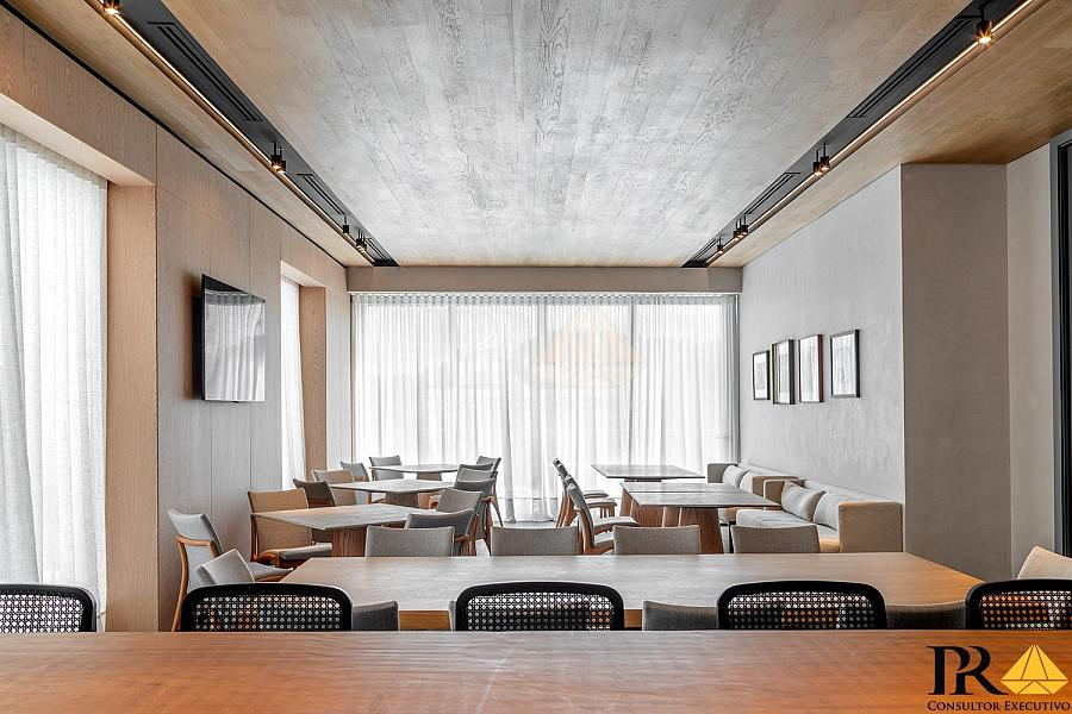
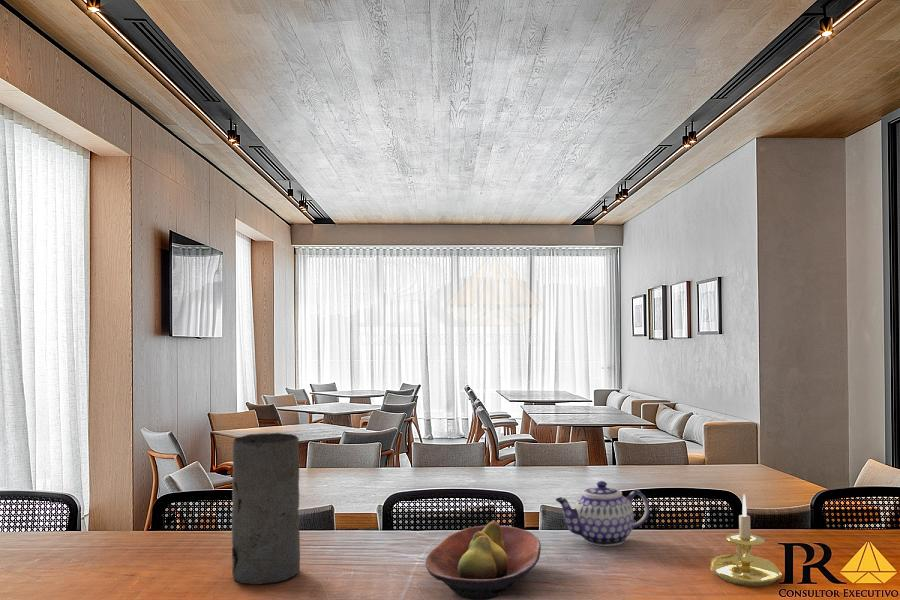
+ candle holder [709,493,783,588]
+ teapot [555,480,651,547]
+ fruit bowl [424,520,542,600]
+ vase [231,432,301,586]
